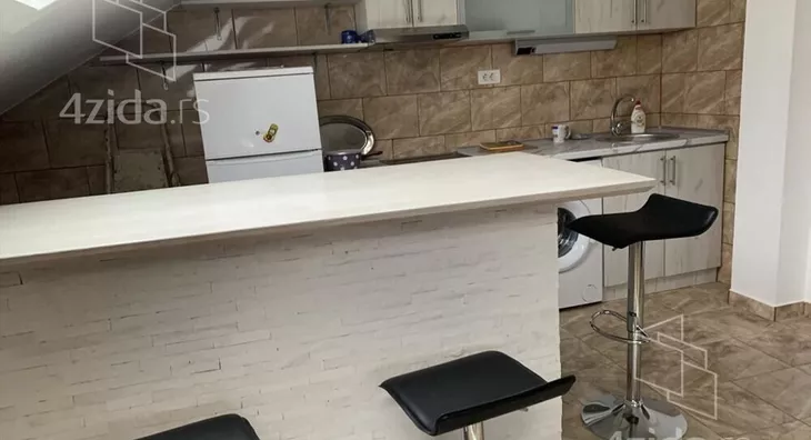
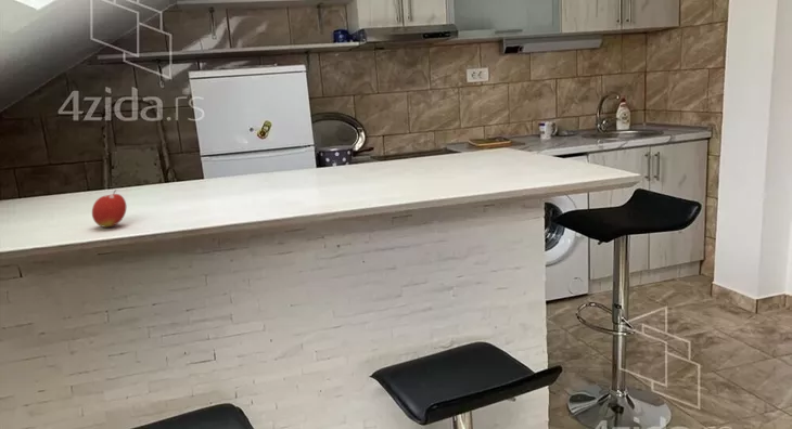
+ fruit [91,188,127,229]
